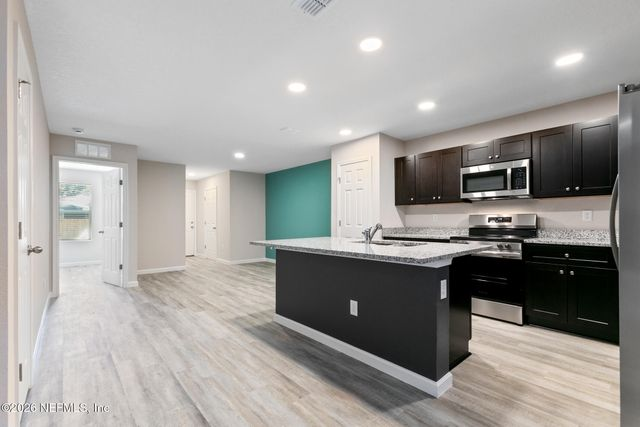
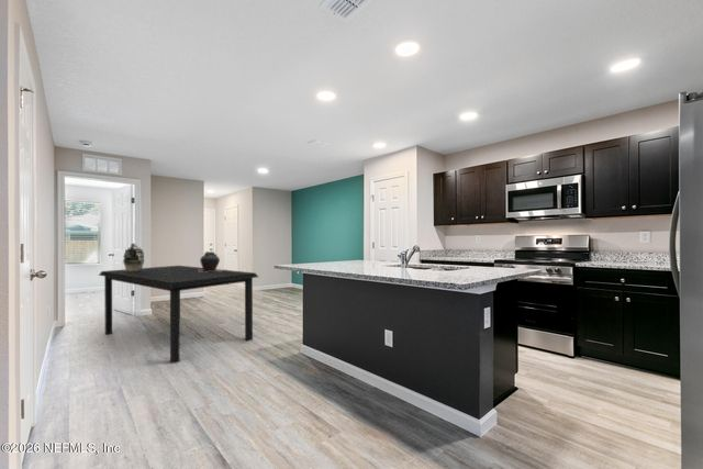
+ ceramic pot [199,250,222,272]
+ decorative urn [122,243,145,272]
+ dining table [98,265,259,365]
